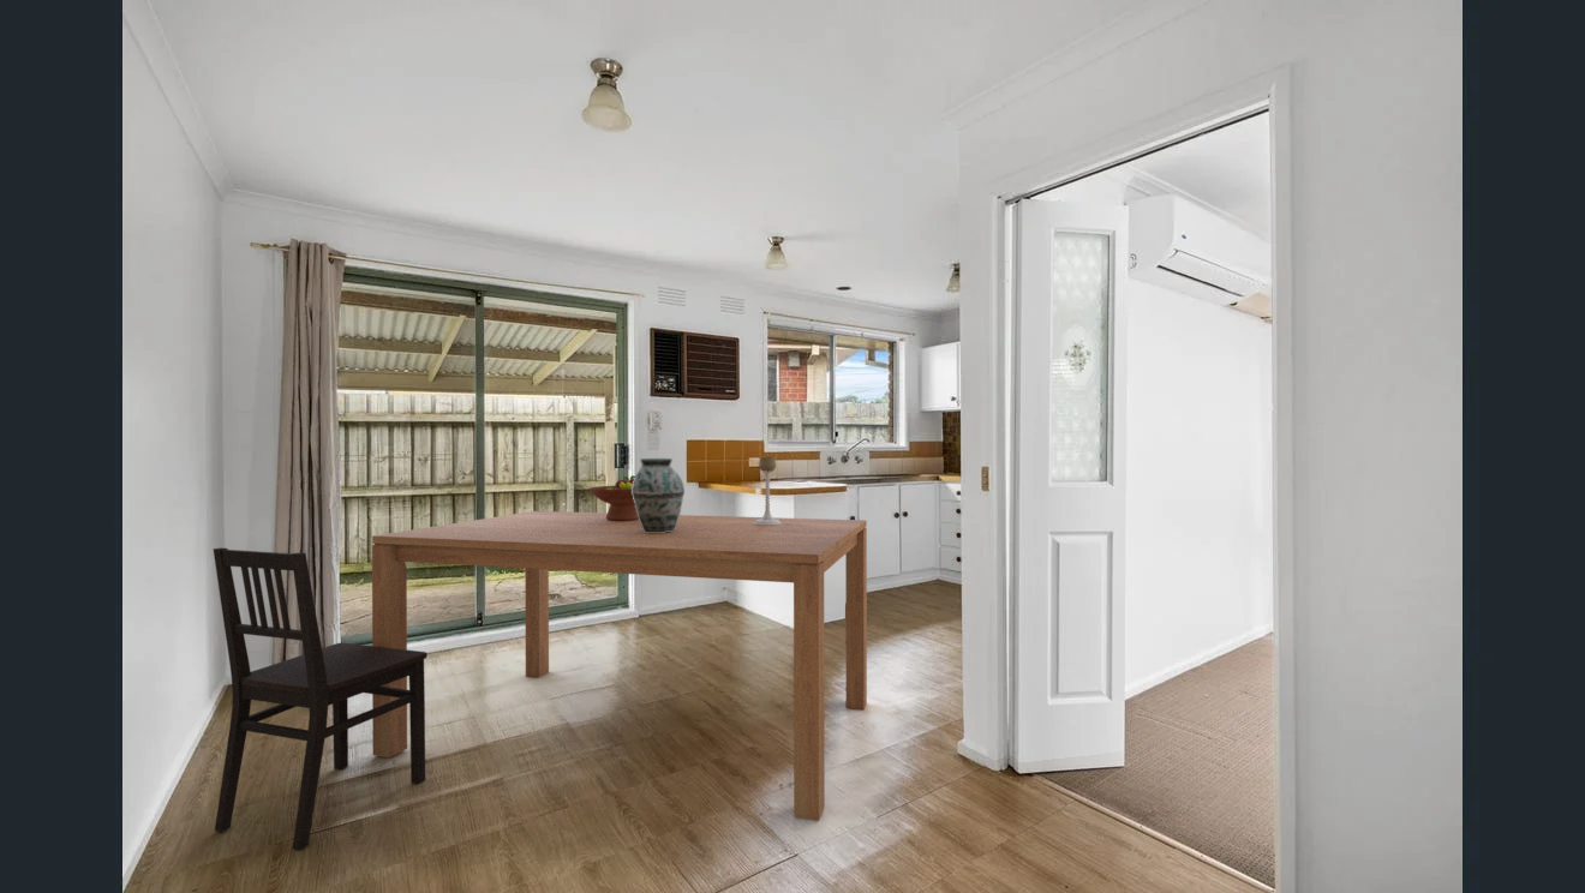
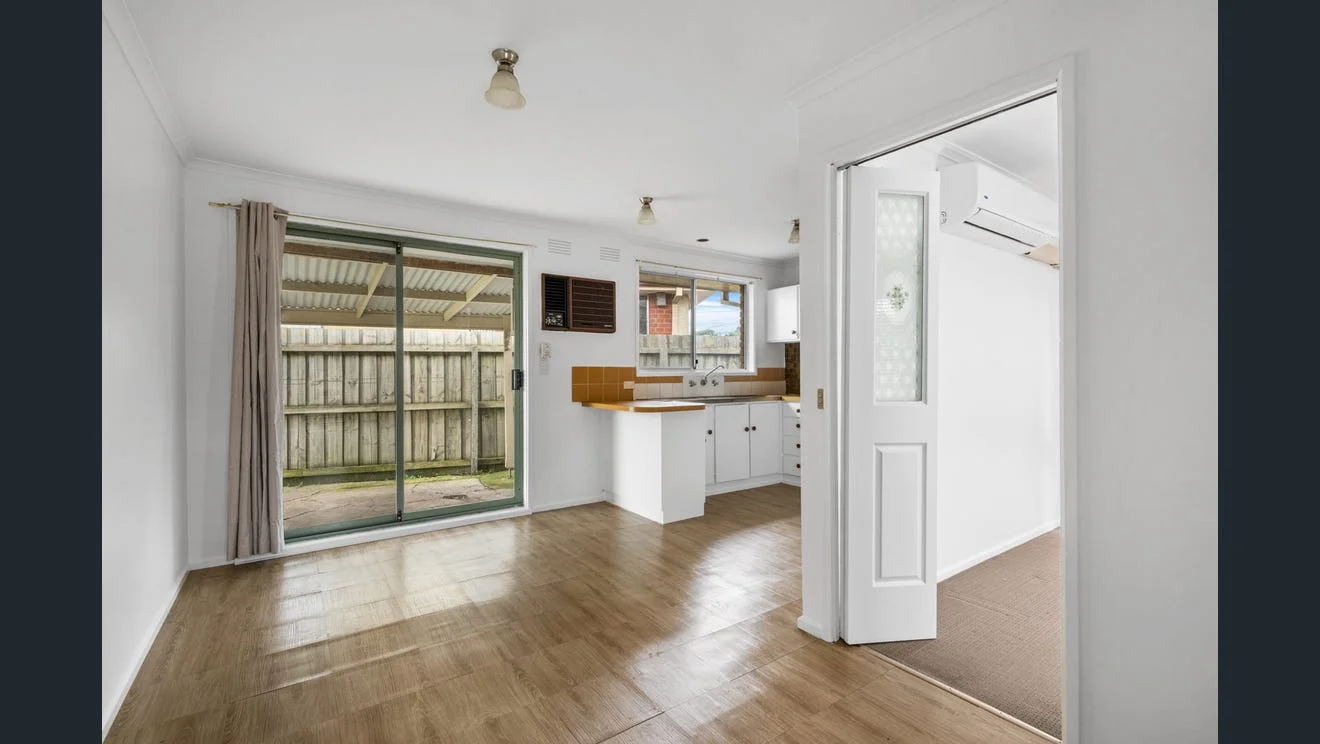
- dining chair [213,546,429,851]
- vase [632,457,686,533]
- fruit bowl [587,474,639,521]
- candle holder [754,456,780,526]
- dining table [371,510,868,822]
